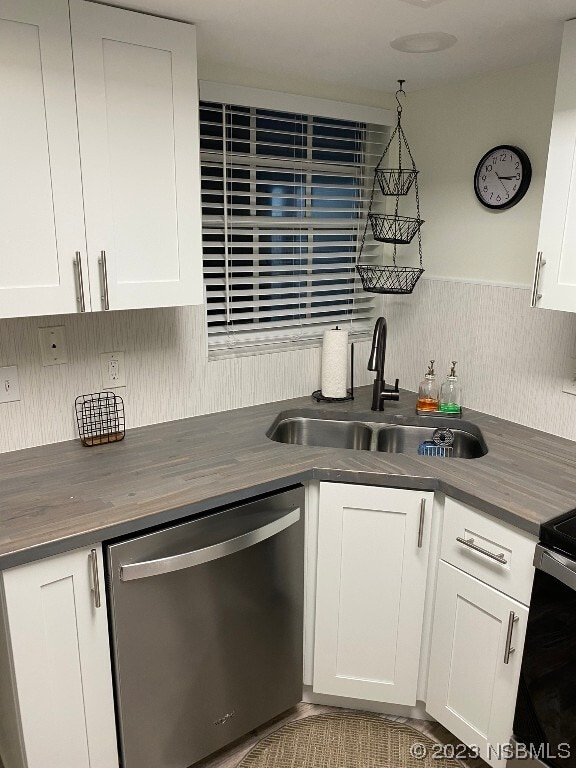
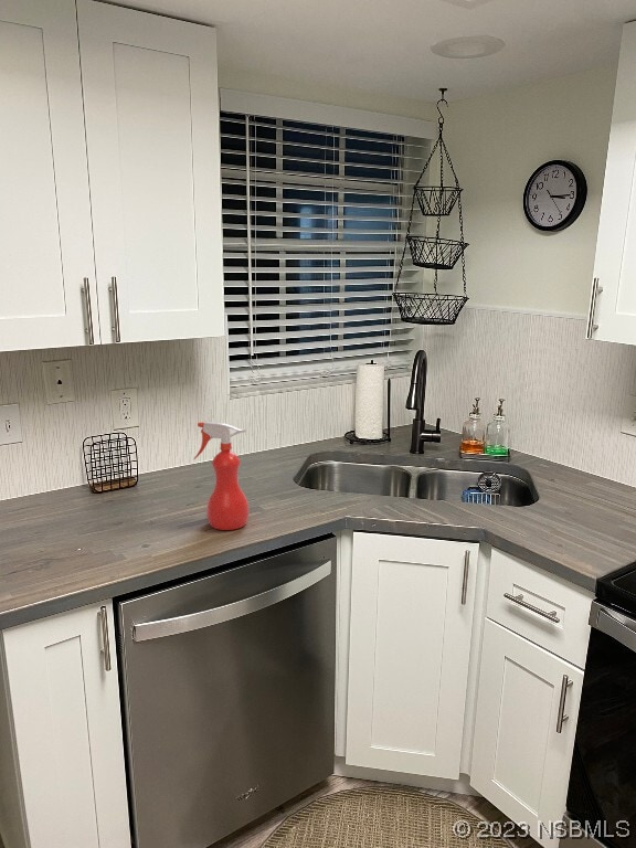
+ spray bottle [193,421,250,531]
